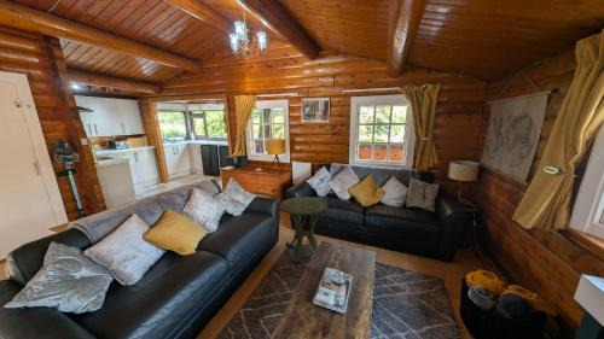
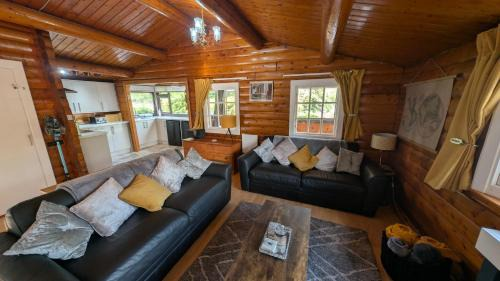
- side table [279,195,329,263]
